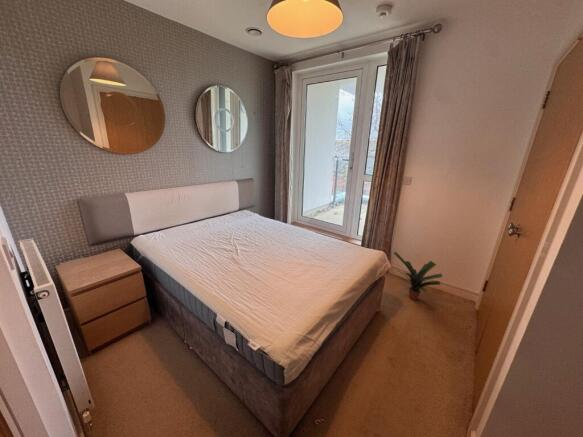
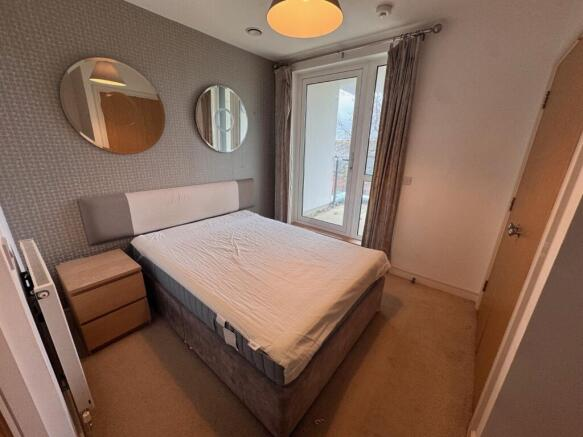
- potted plant [393,251,443,301]
